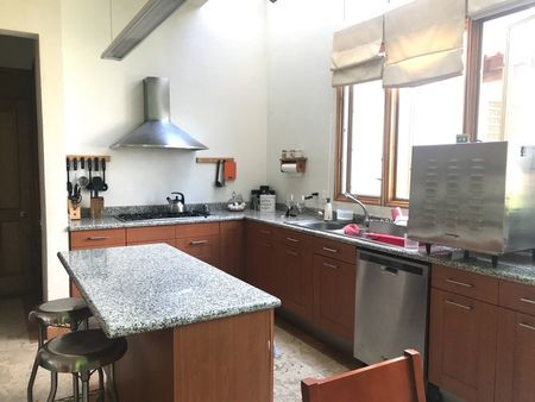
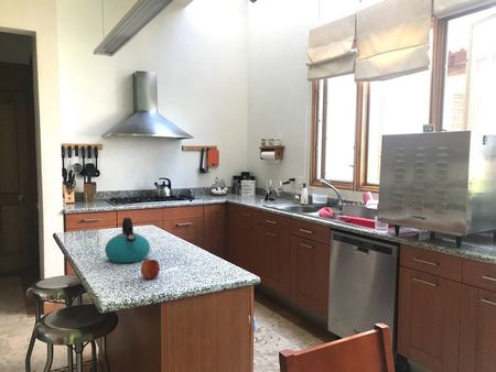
+ fruit [140,259,161,280]
+ kettle [104,217,151,264]
